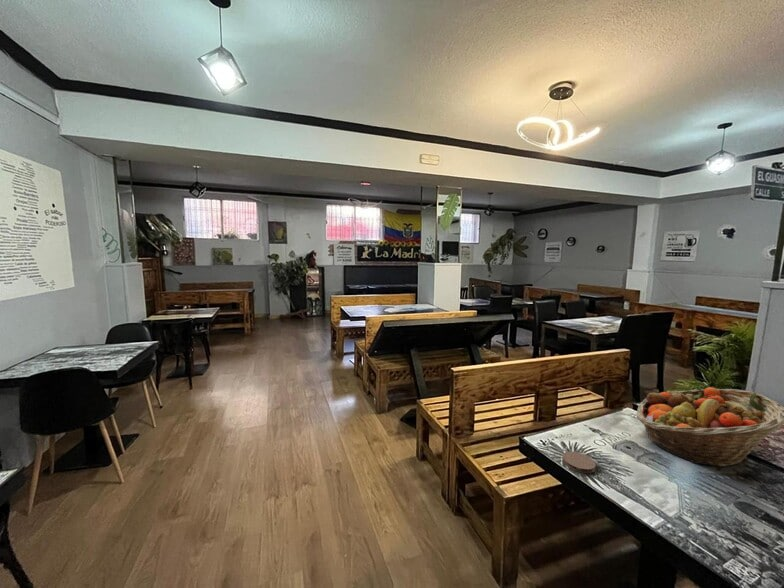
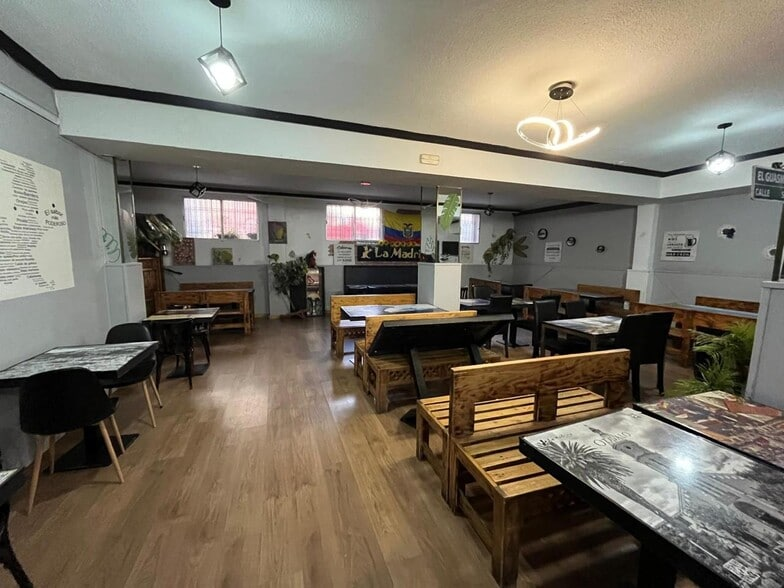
- coaster [562,450,597,474]
- fruit basket [636,386,784,468]
